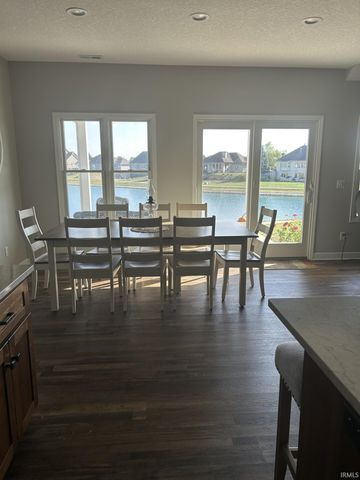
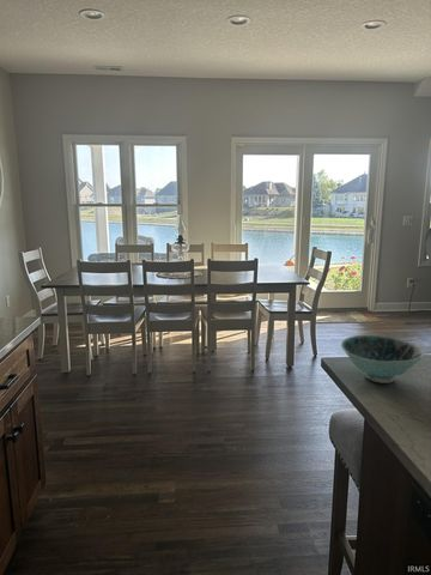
+ bowl [340,334,425,385]
